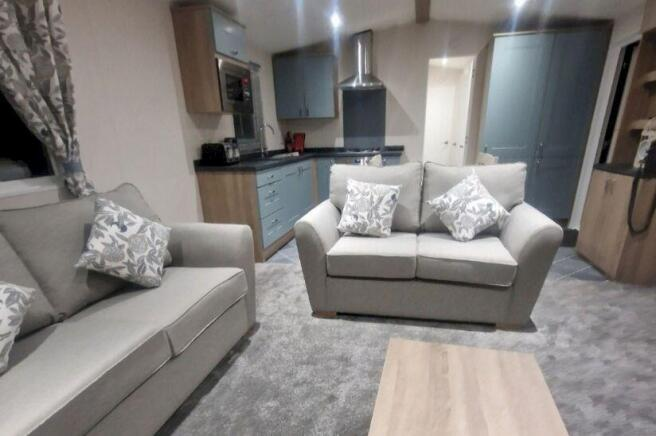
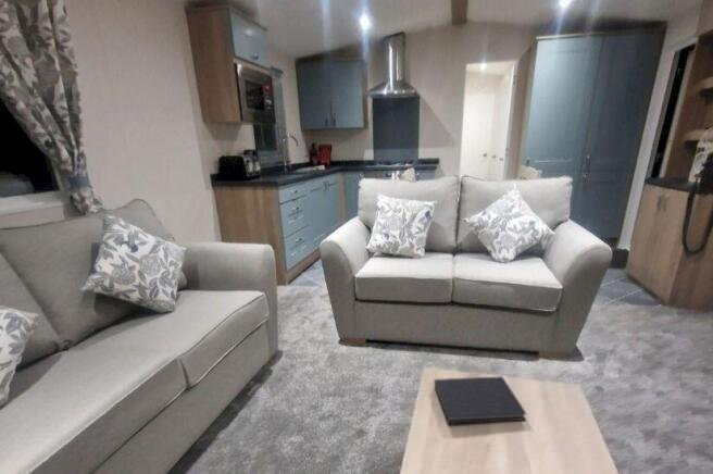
+ diary [433,375,528,425]
